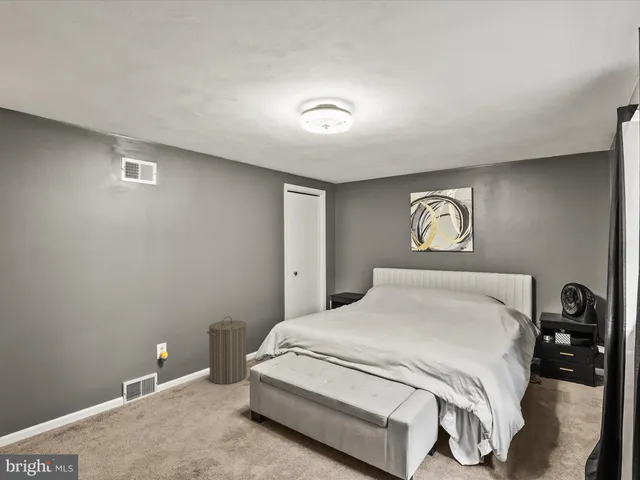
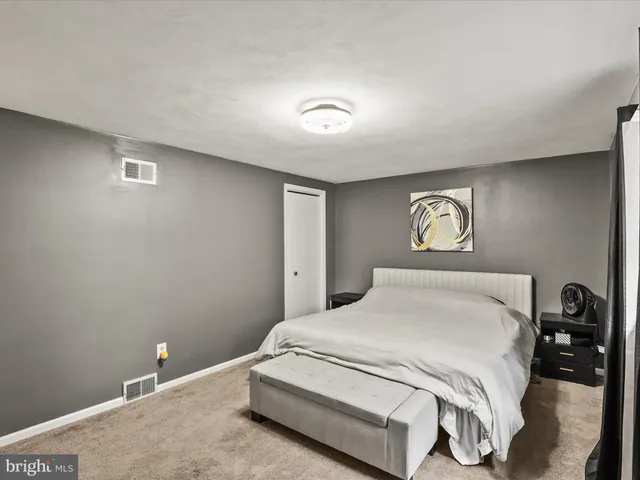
- laundry hamper [206,315,248,385]
